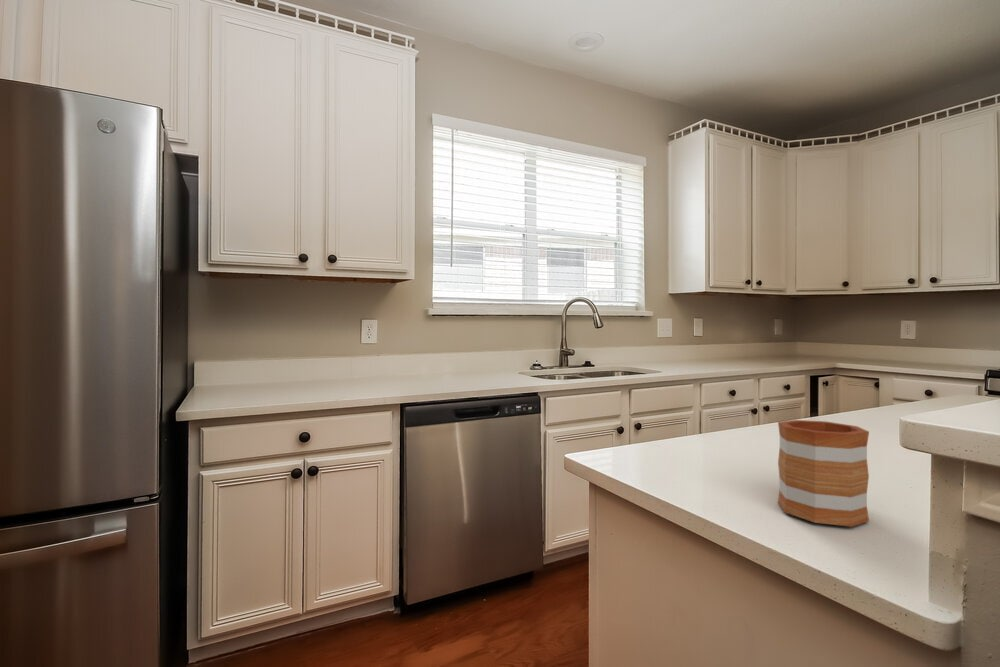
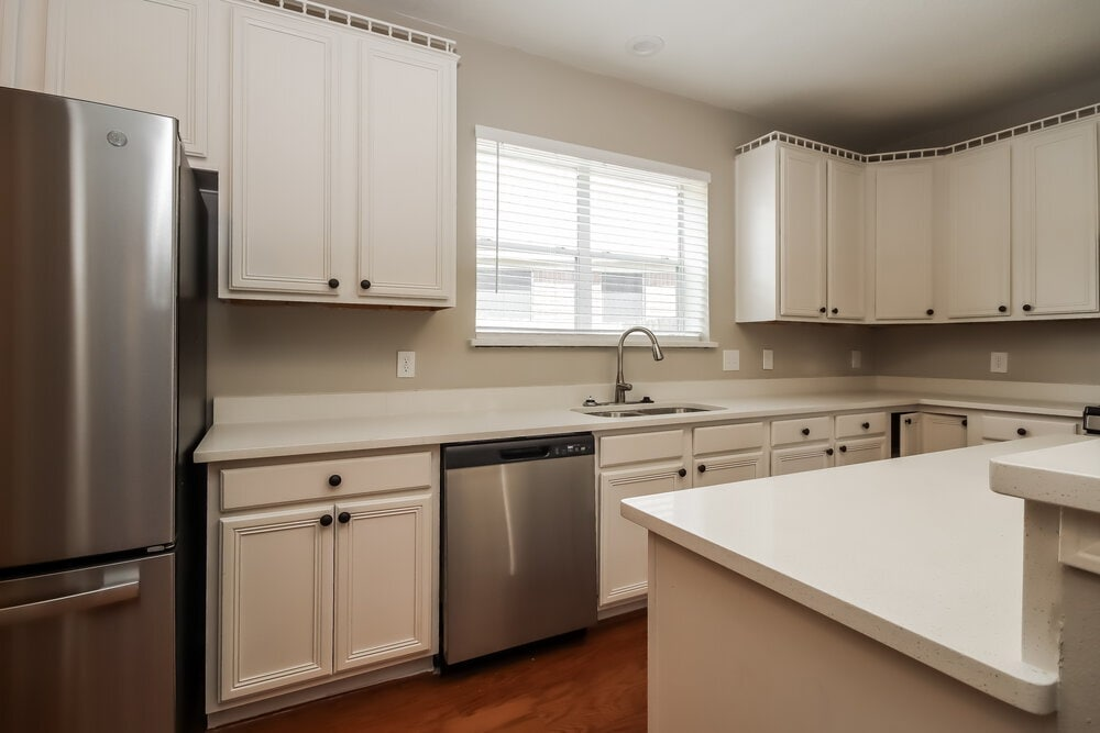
- mug [777,419,870,528]
